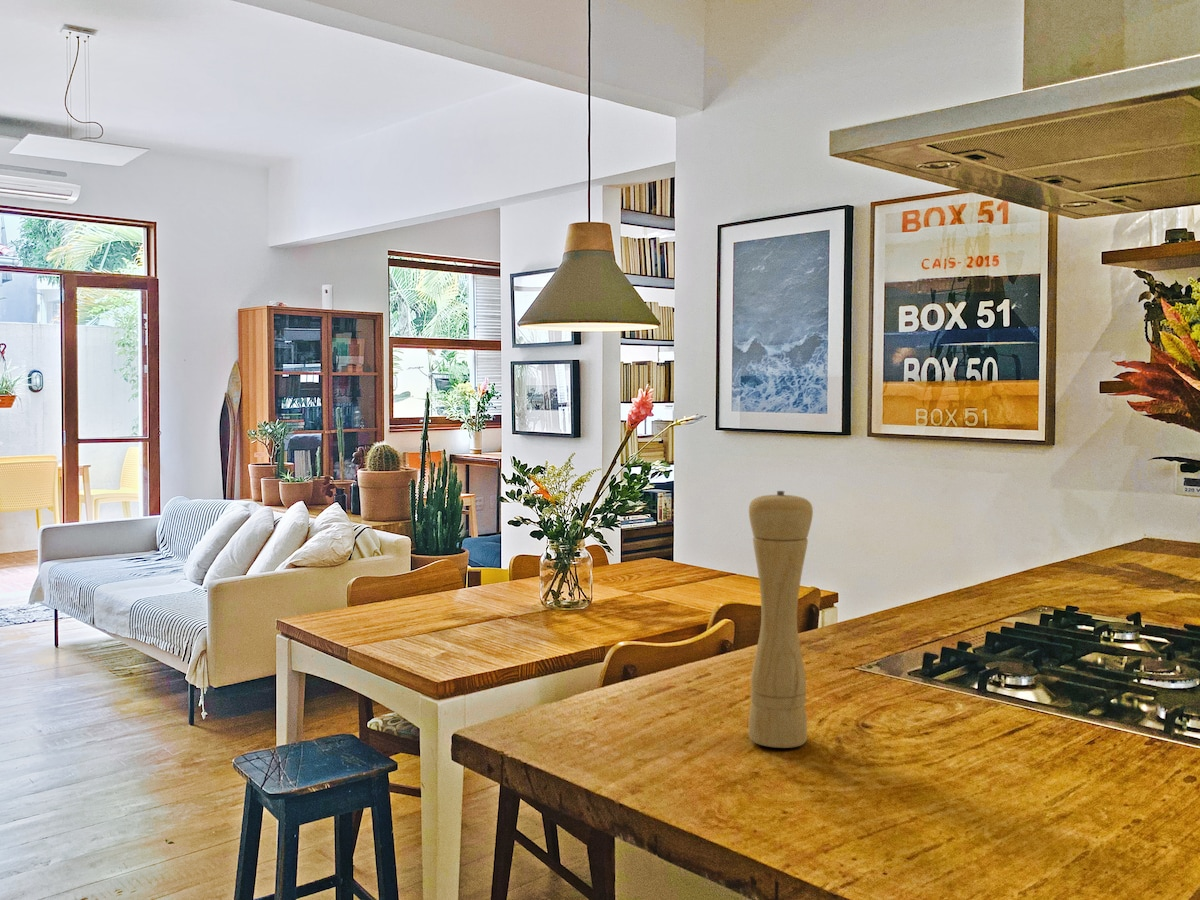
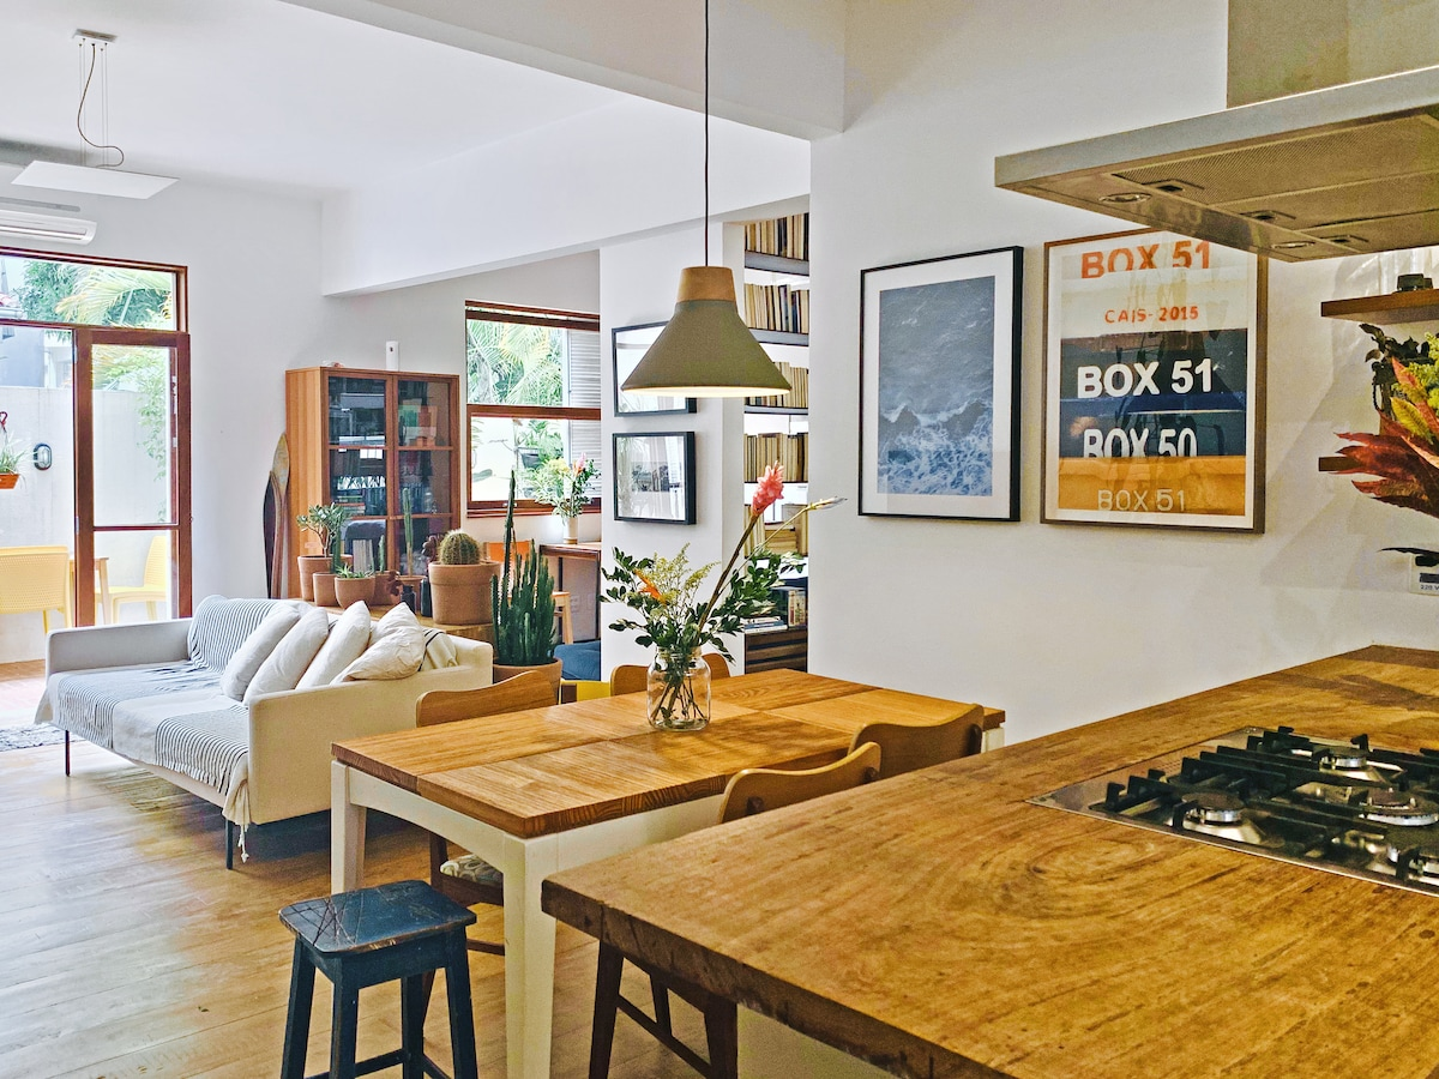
- pepper mill [747,490,814,749]
